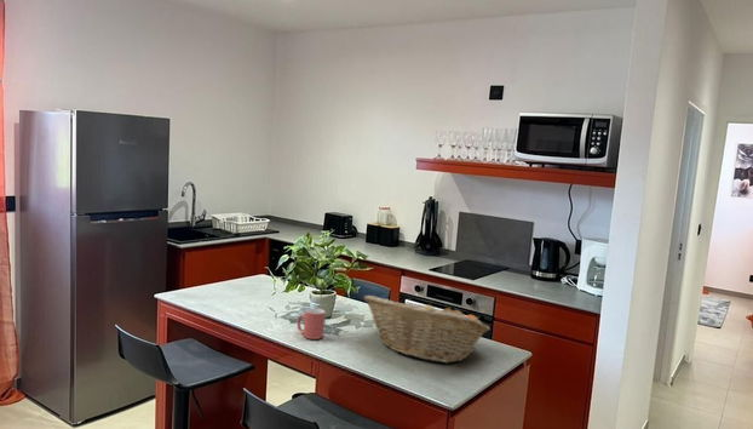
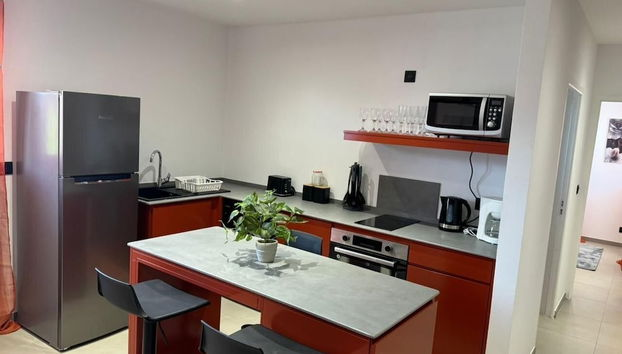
- mug [297,307,326,341]
- fruit basket [362,294,492,364]
